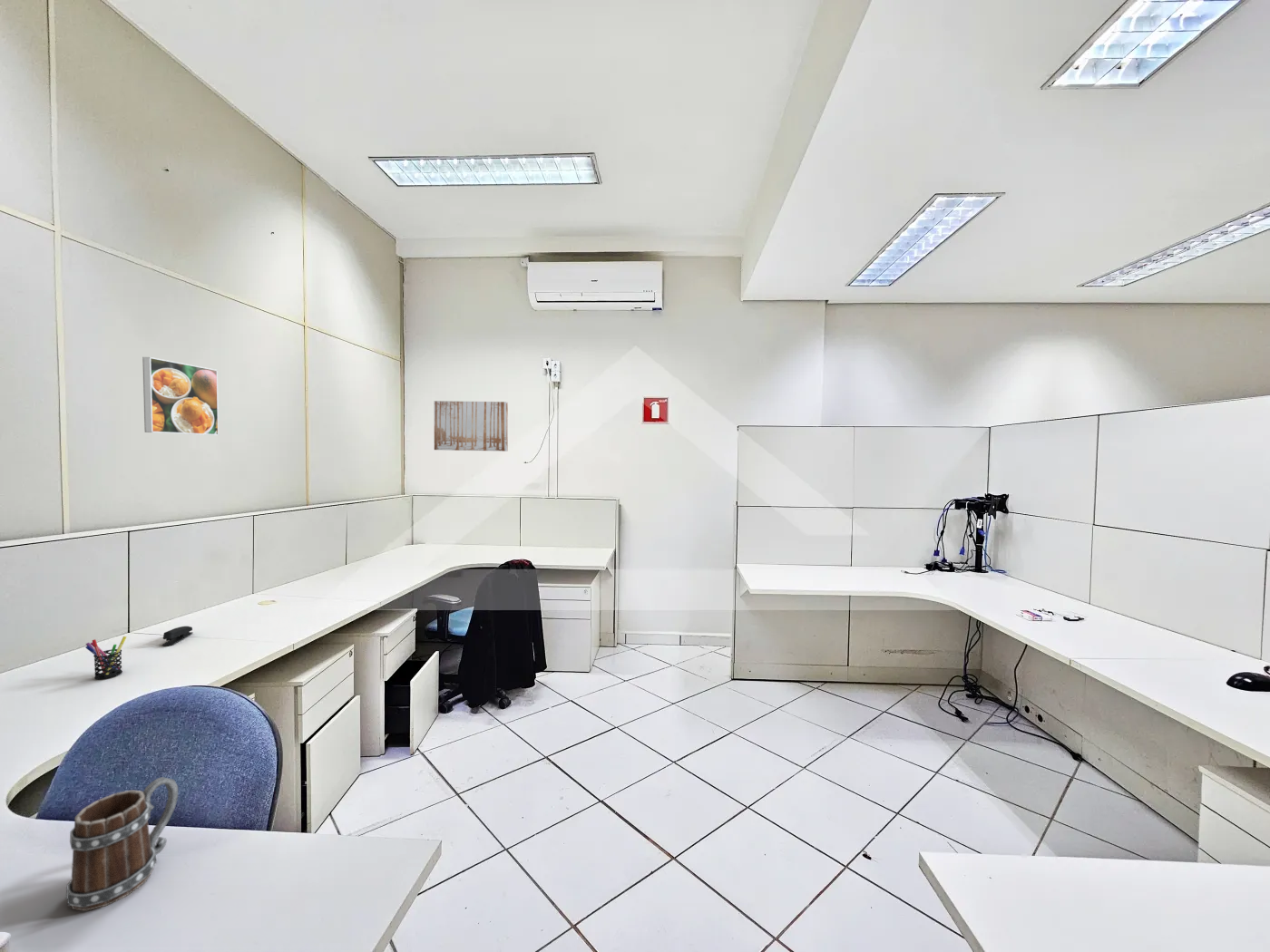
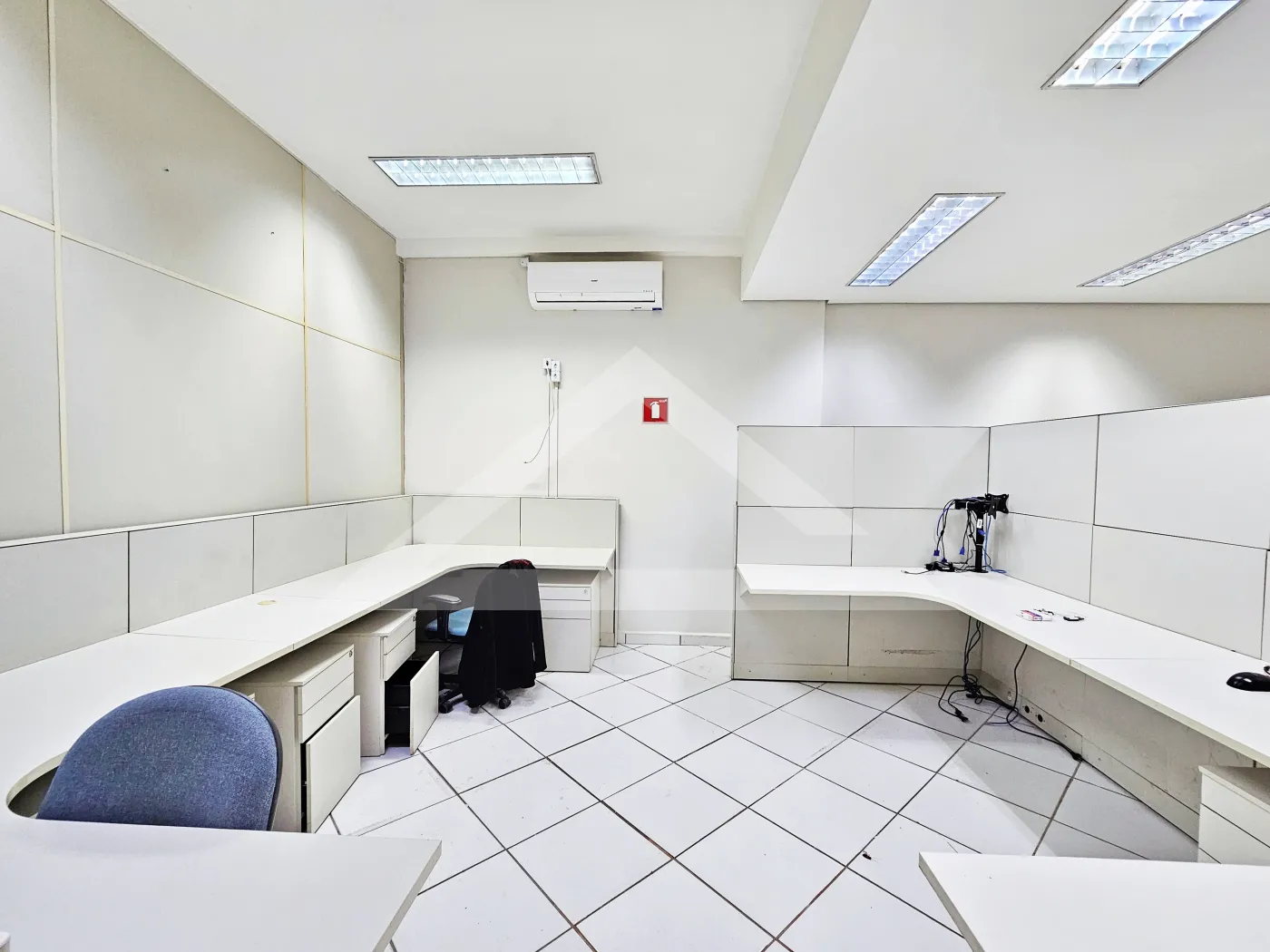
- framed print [142,356,220,436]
- wall art [434,400,509,452]
- stapler [161,626,194,646]
- mug [65,776,179,912]
- pen holder [84,636,128,680]
